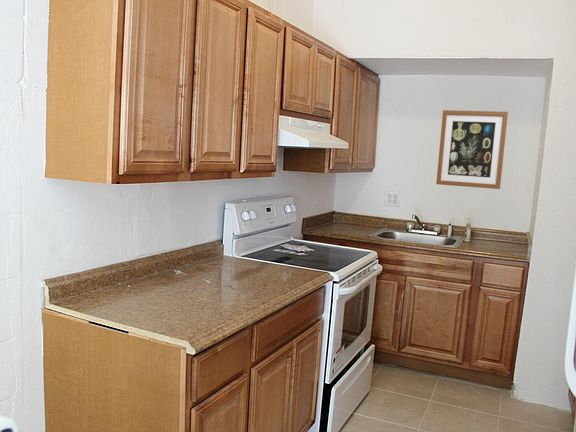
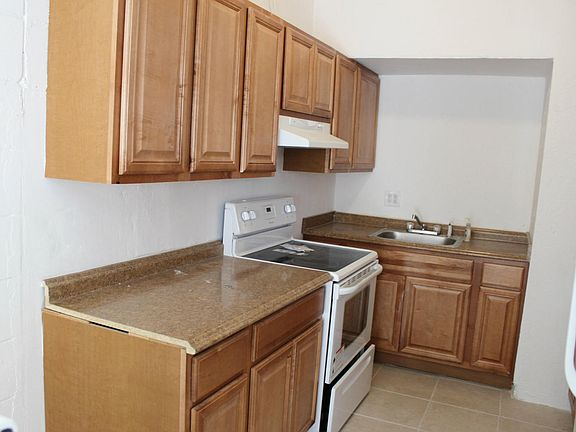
- wall art [435,109,509,190]
